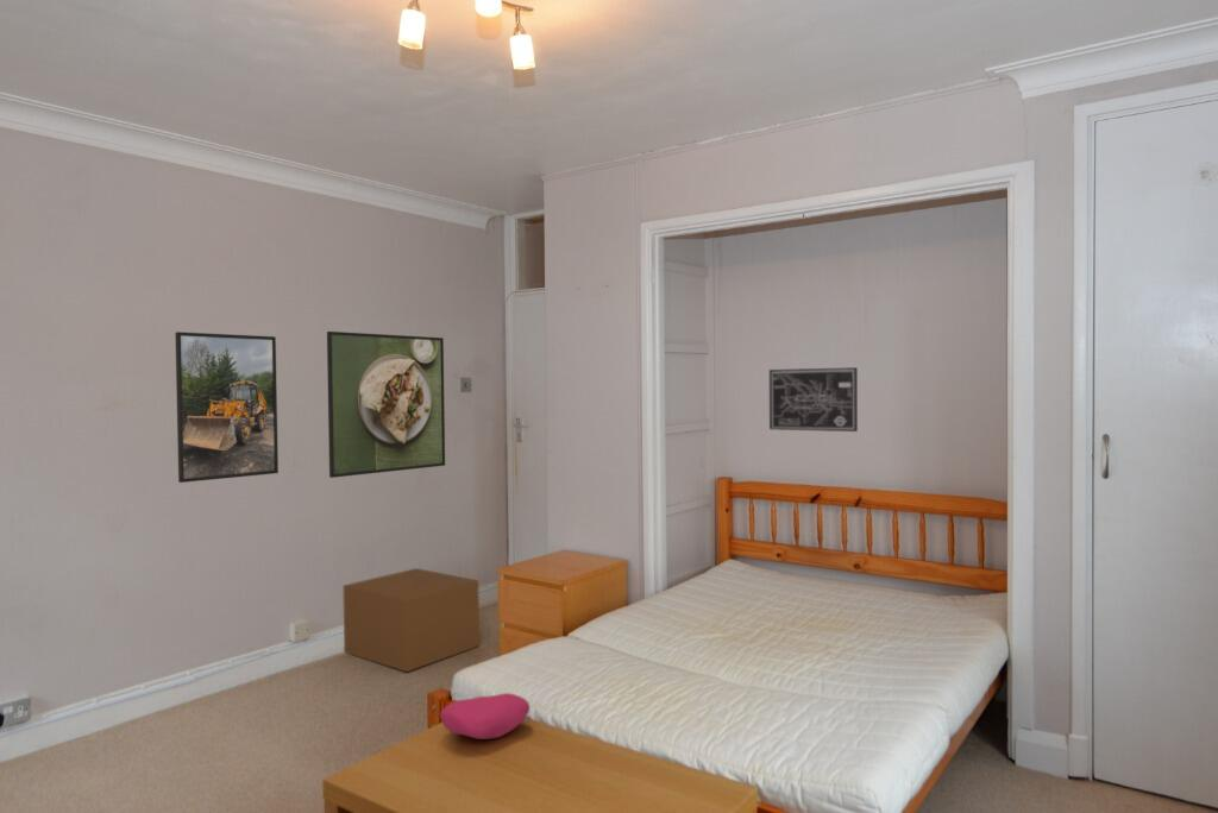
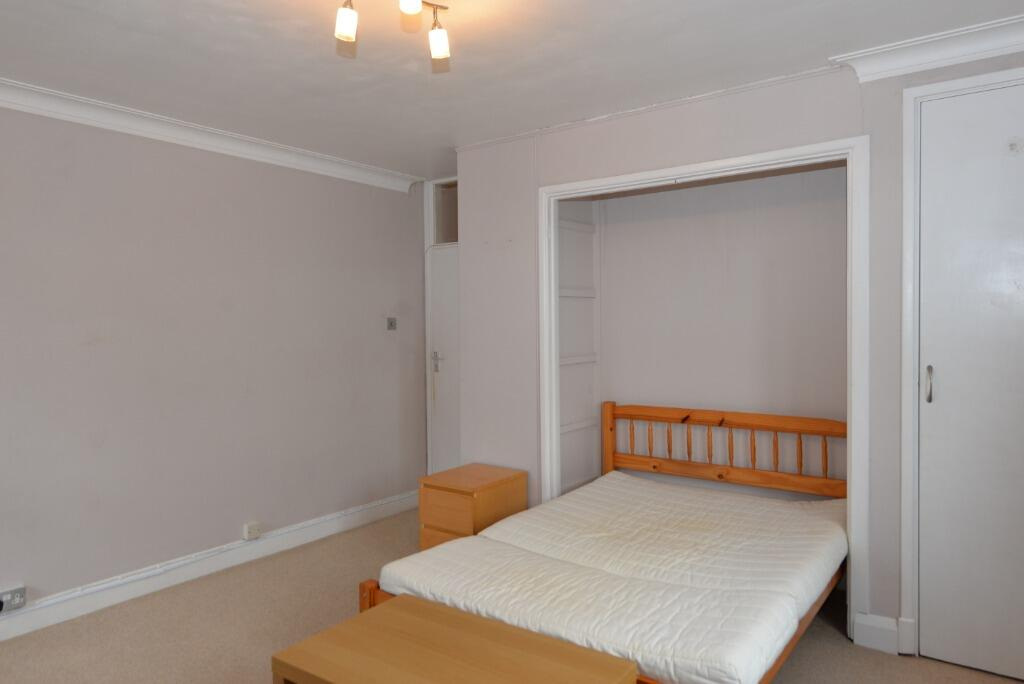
- cushion [439,692,530,740]
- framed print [326,330,446,479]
- wall art [768,366,859,433]
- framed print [174,330,280,484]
- cardboard box [341,567,481,673]
